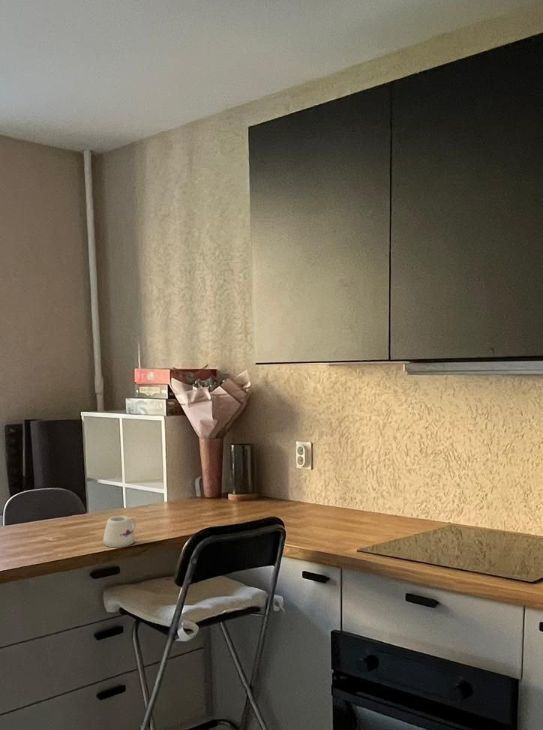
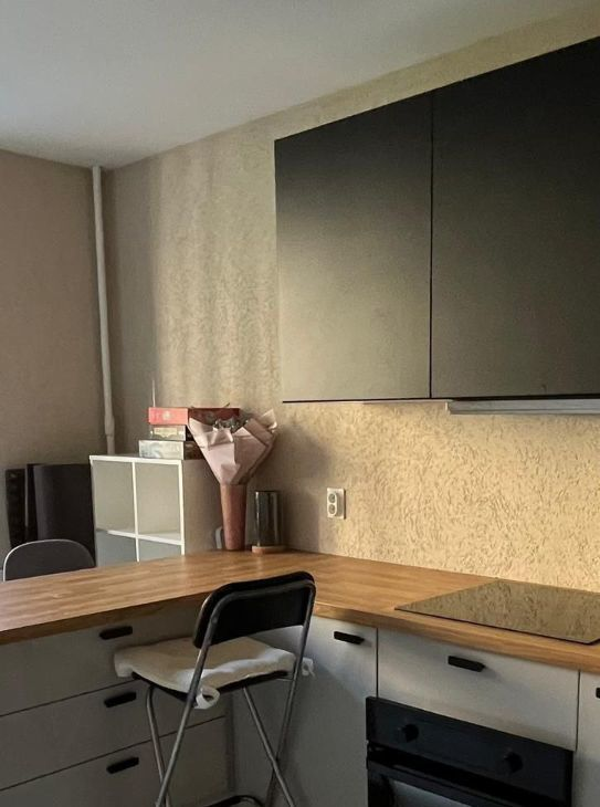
- mug [102,515,137,548]
